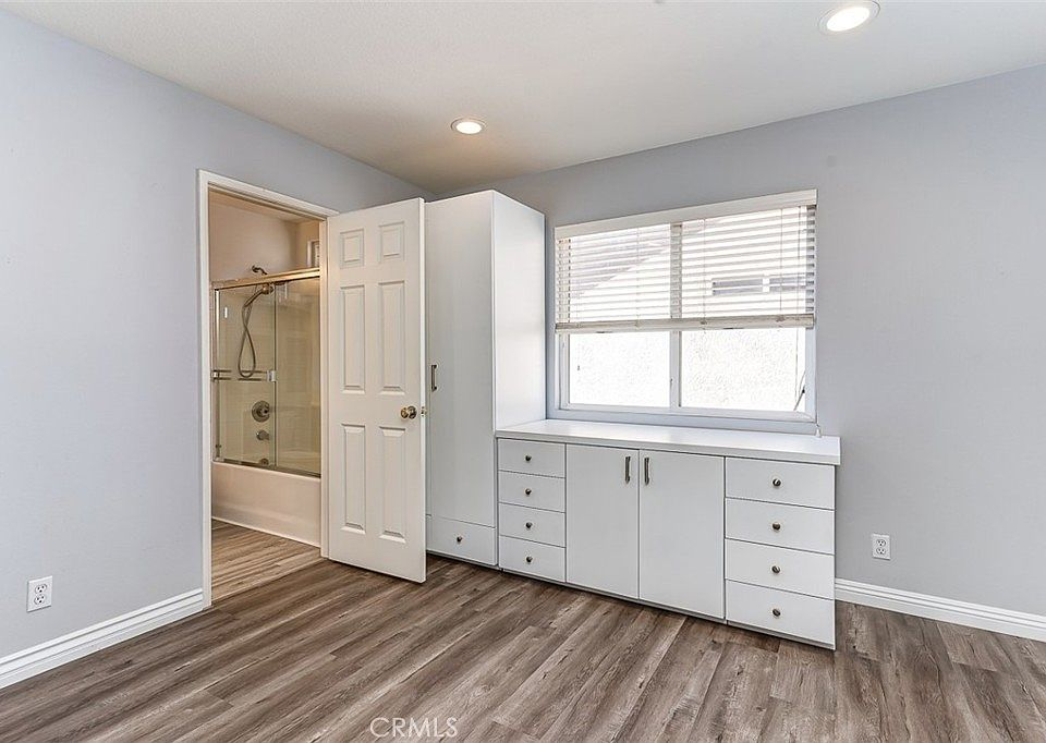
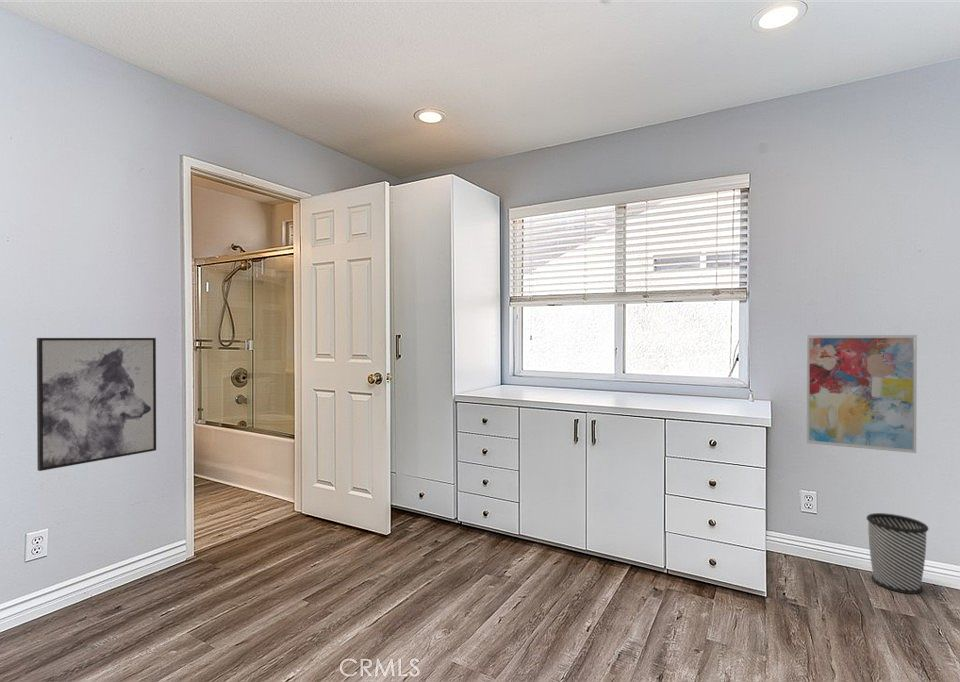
+ wall art [806,334,918,454]
+ wastebasket [865,512,930,595]
+ wall art [36,337,157,472]
